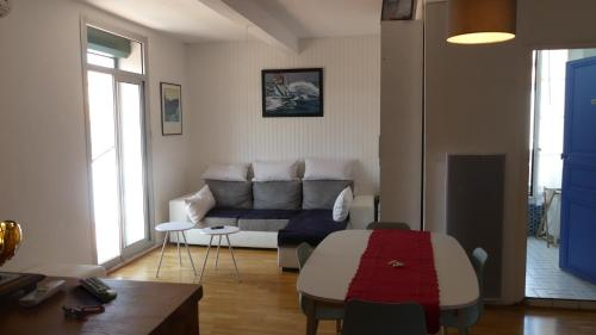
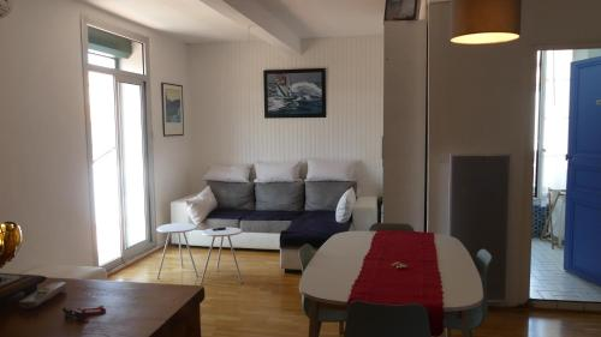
- remote control [77,275,118,303]
